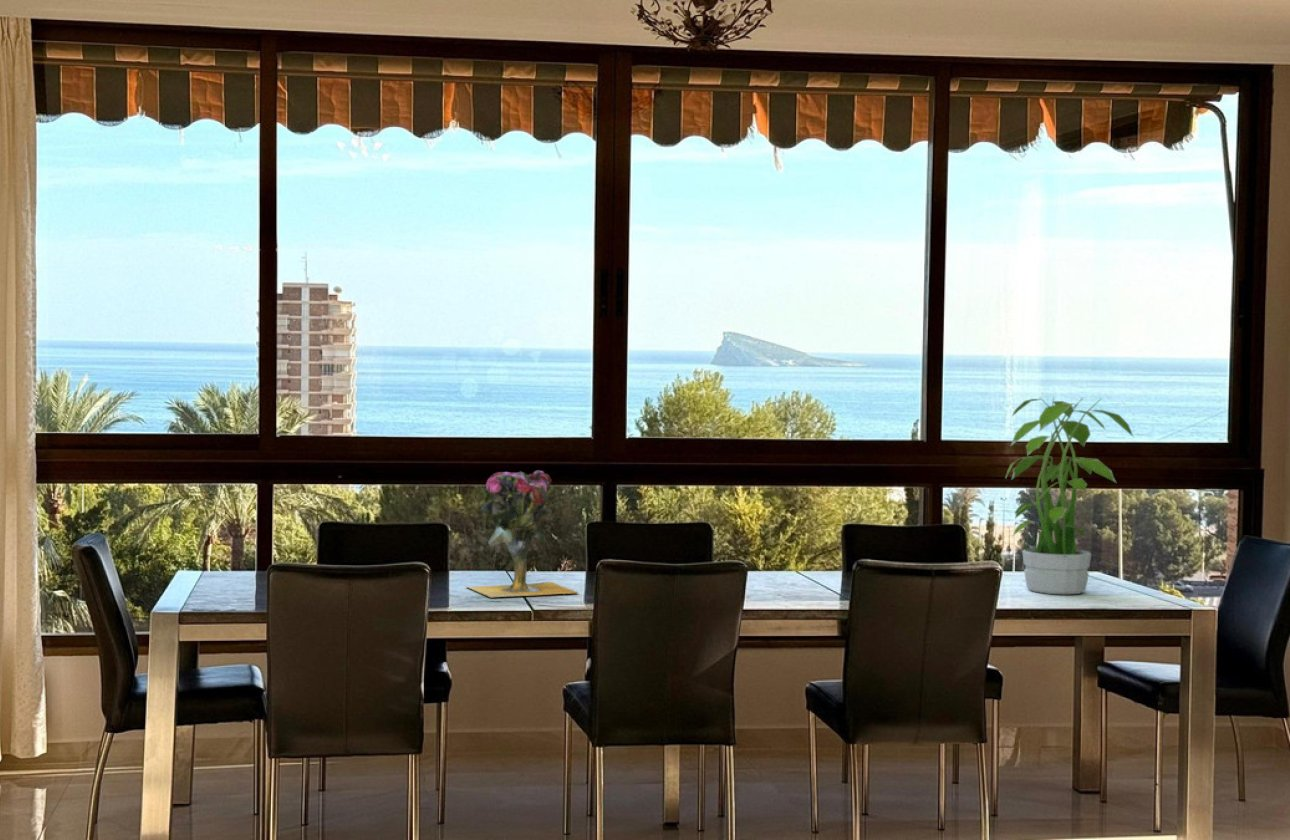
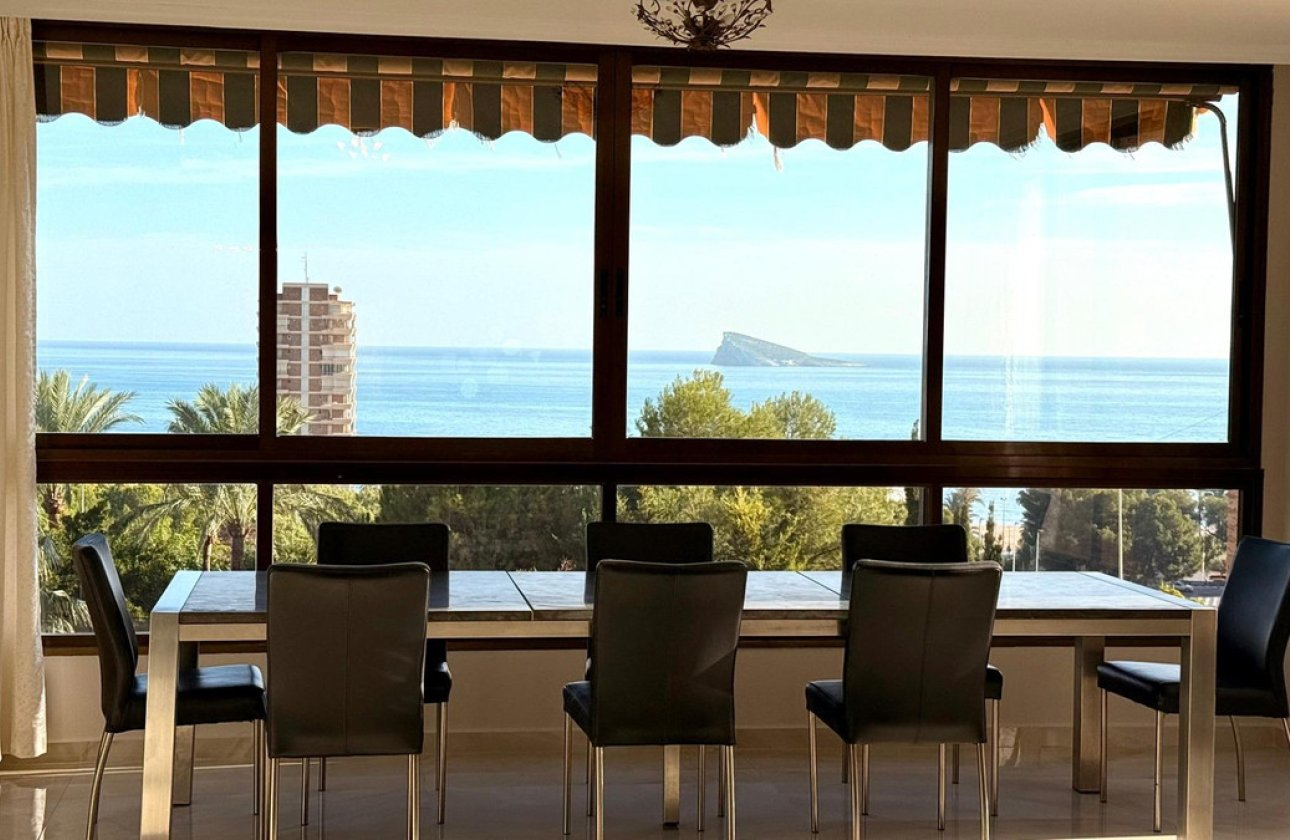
- potted plant [1004,396,1135,595]
- vase [466,470,580,598]
